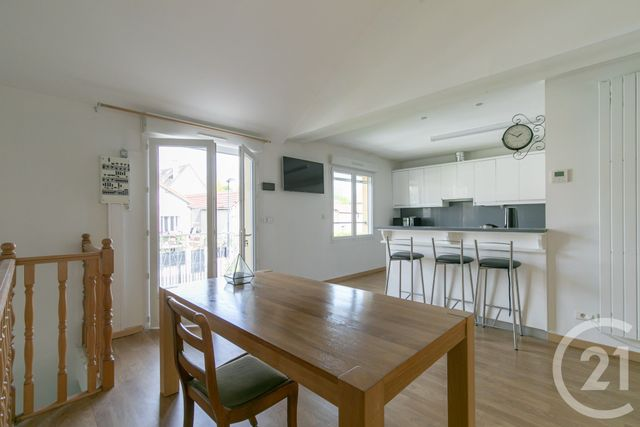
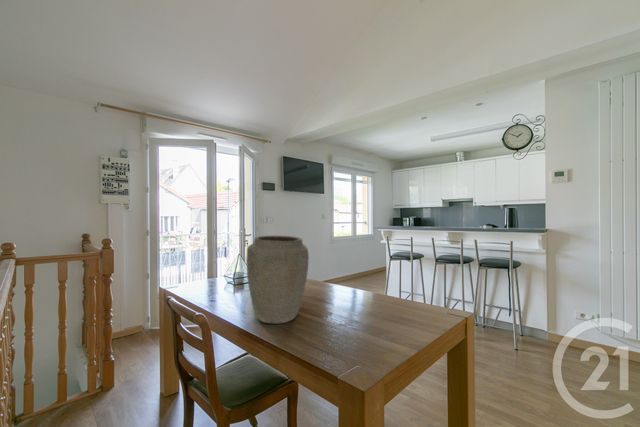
+ vase [245,235,310,325]
